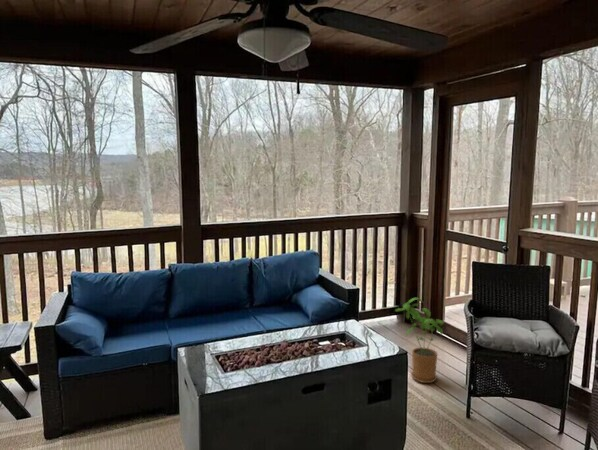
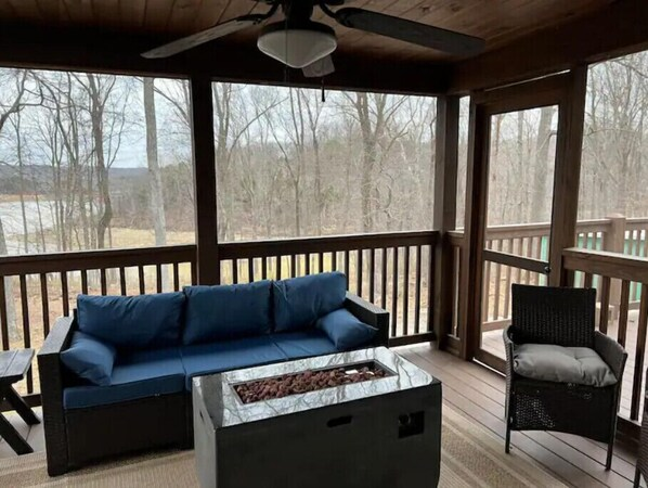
- house plant [394,297,445,384]
